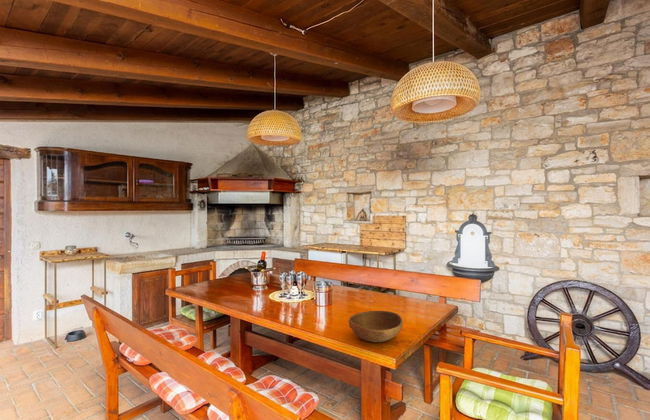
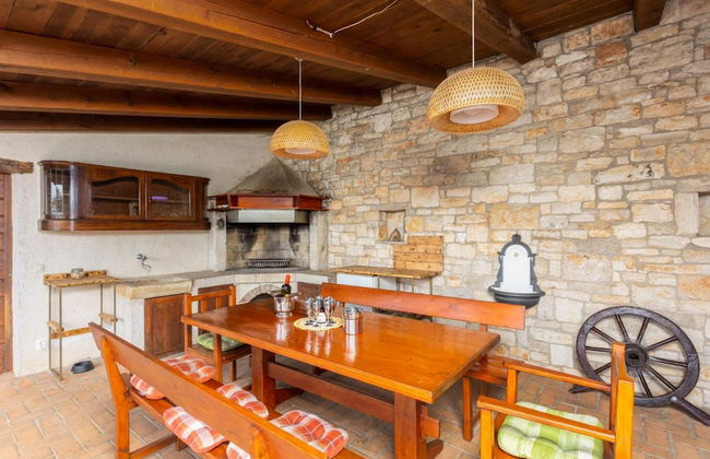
- bowl [348,310,404,343]
